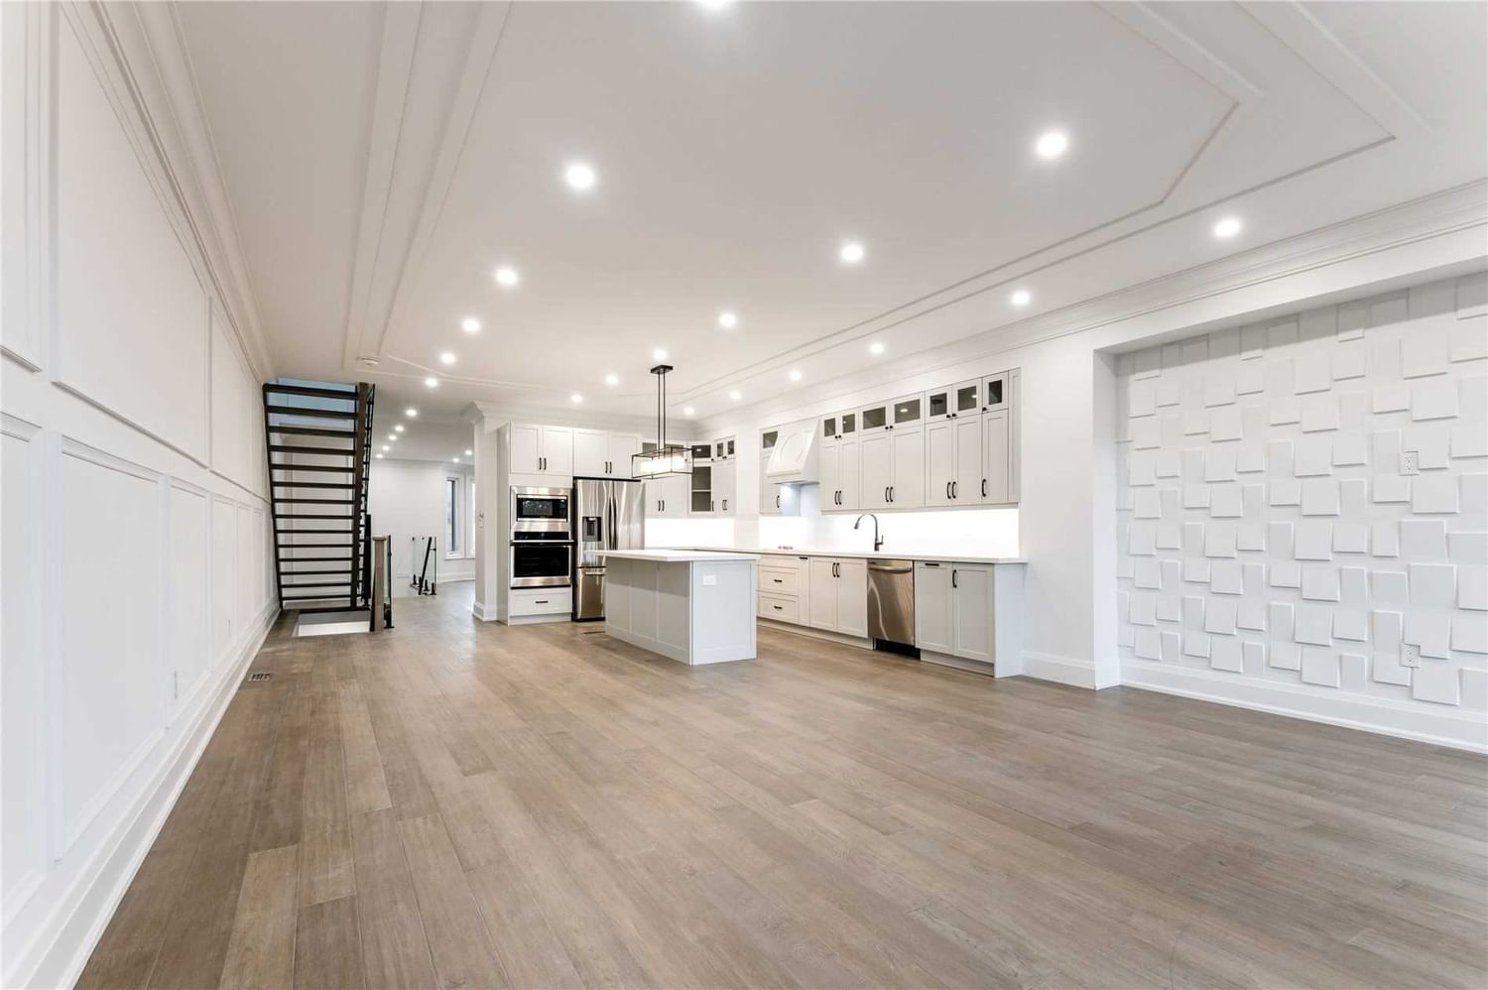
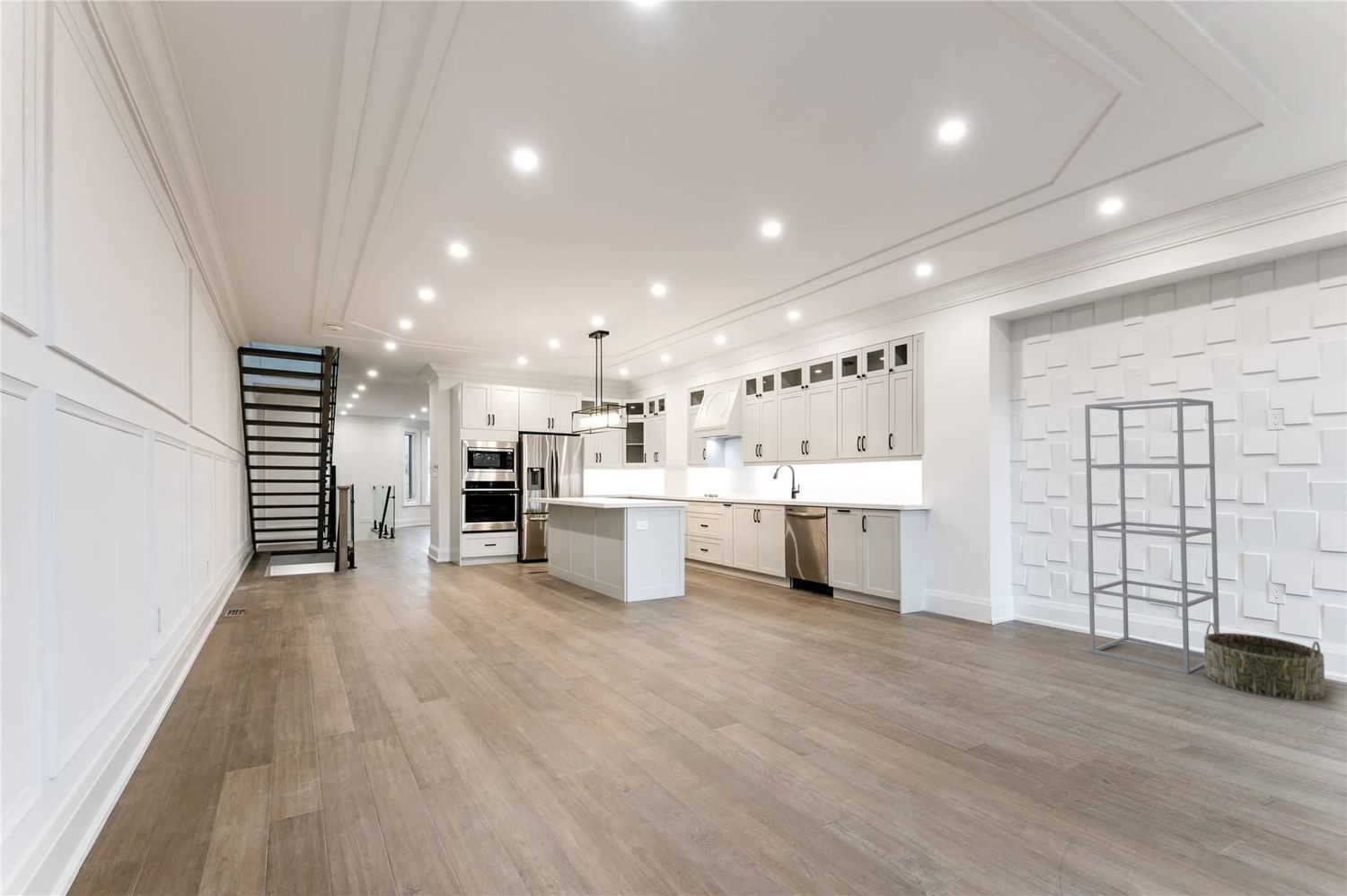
+ basket [1203,622,1325,701]
+ shelving unit [1084,397,1220,675]
